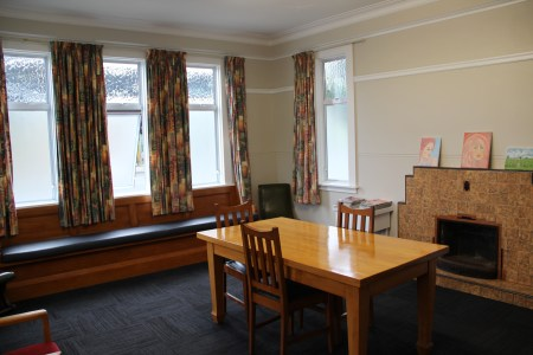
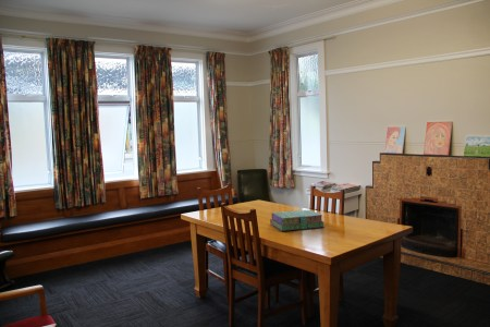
+ stack of books [269,209,326,232]
